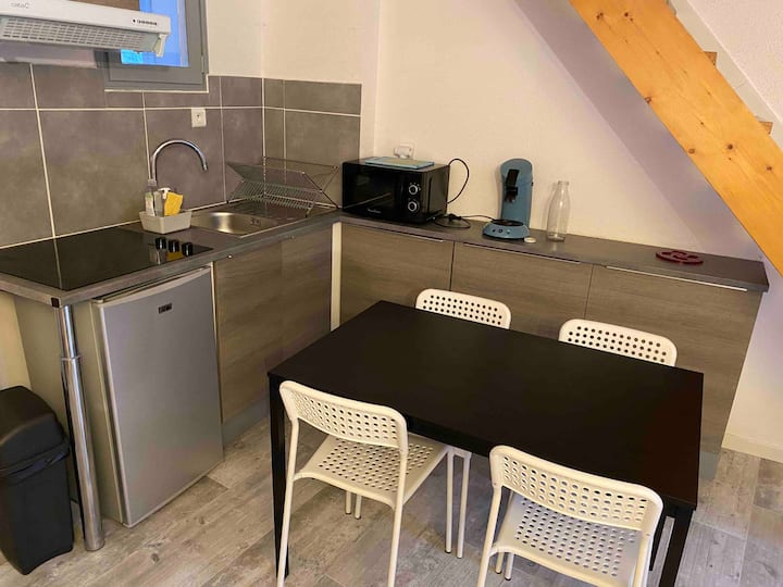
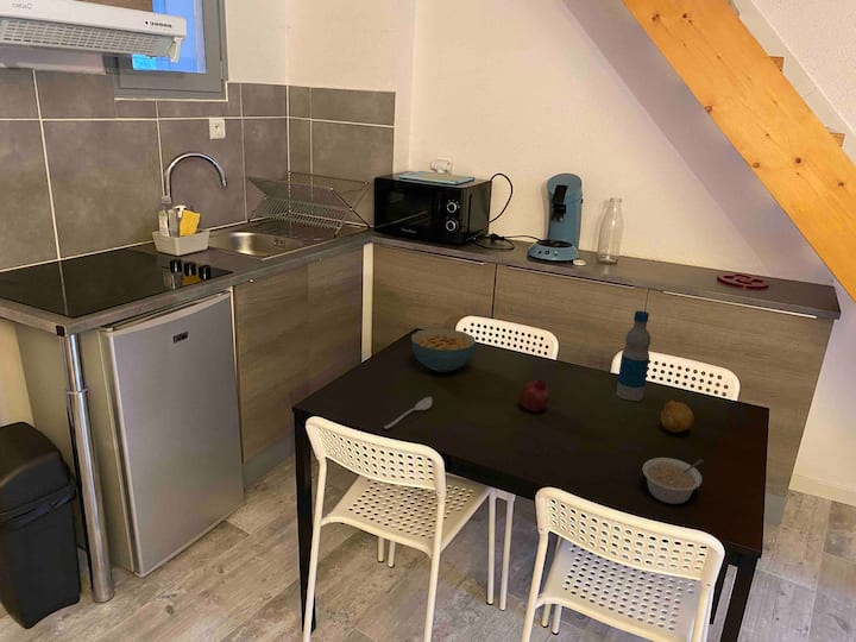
+ cereal bowl [410,327,477,373]
+ spoon [383,396,434,430]
+ fruit [518,379,552,413]
+ bottle [615,310,652,402]
+ legume [642,457,705,505]
+ fruit [660,399,696,433]
